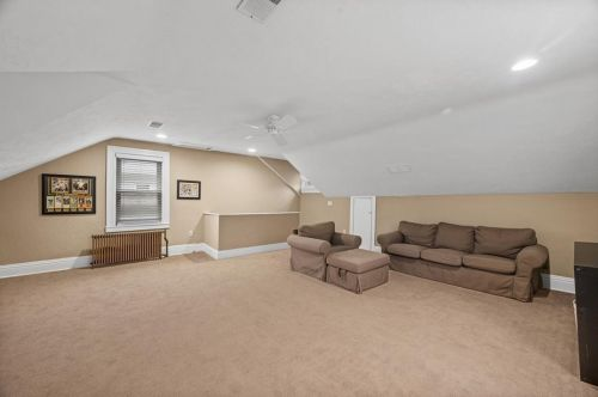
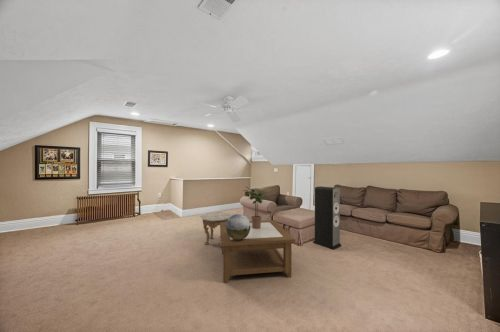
+ side table [200,211,233,245]
+ potted plant [243,186,267,229]
+ speaker [312,185,342,251]
+ coffee table [219,219,296,284]
+ decorative sphere [226,213,250,240]
